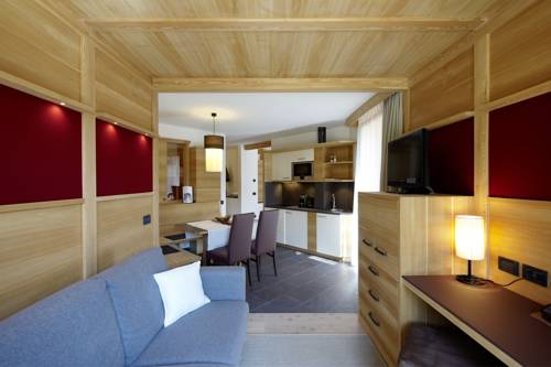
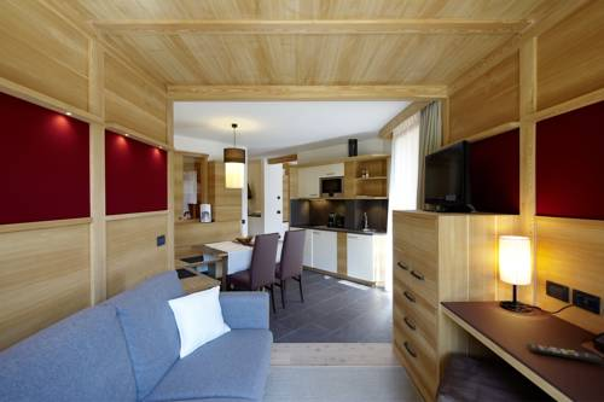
+ remote control [525,343,604,366]
